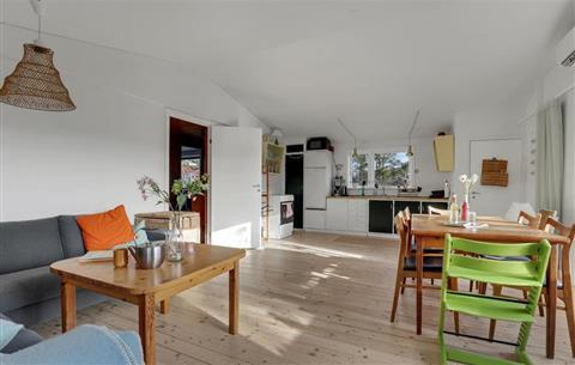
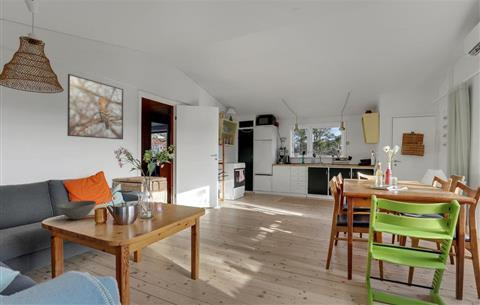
+ bowl [56,200,97,221]
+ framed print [66,73,124,140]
